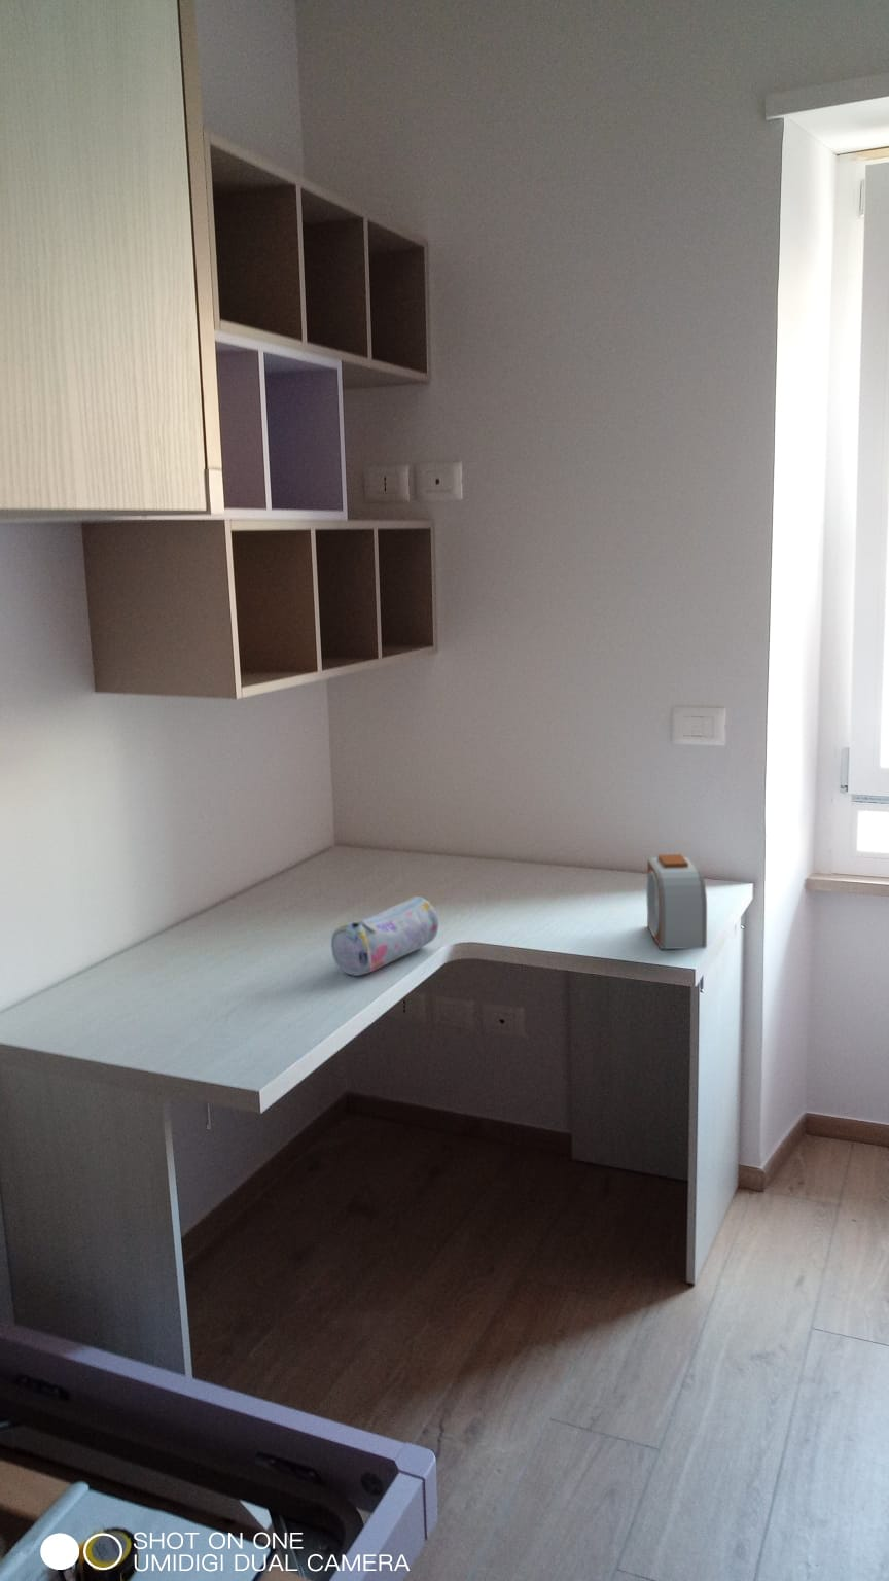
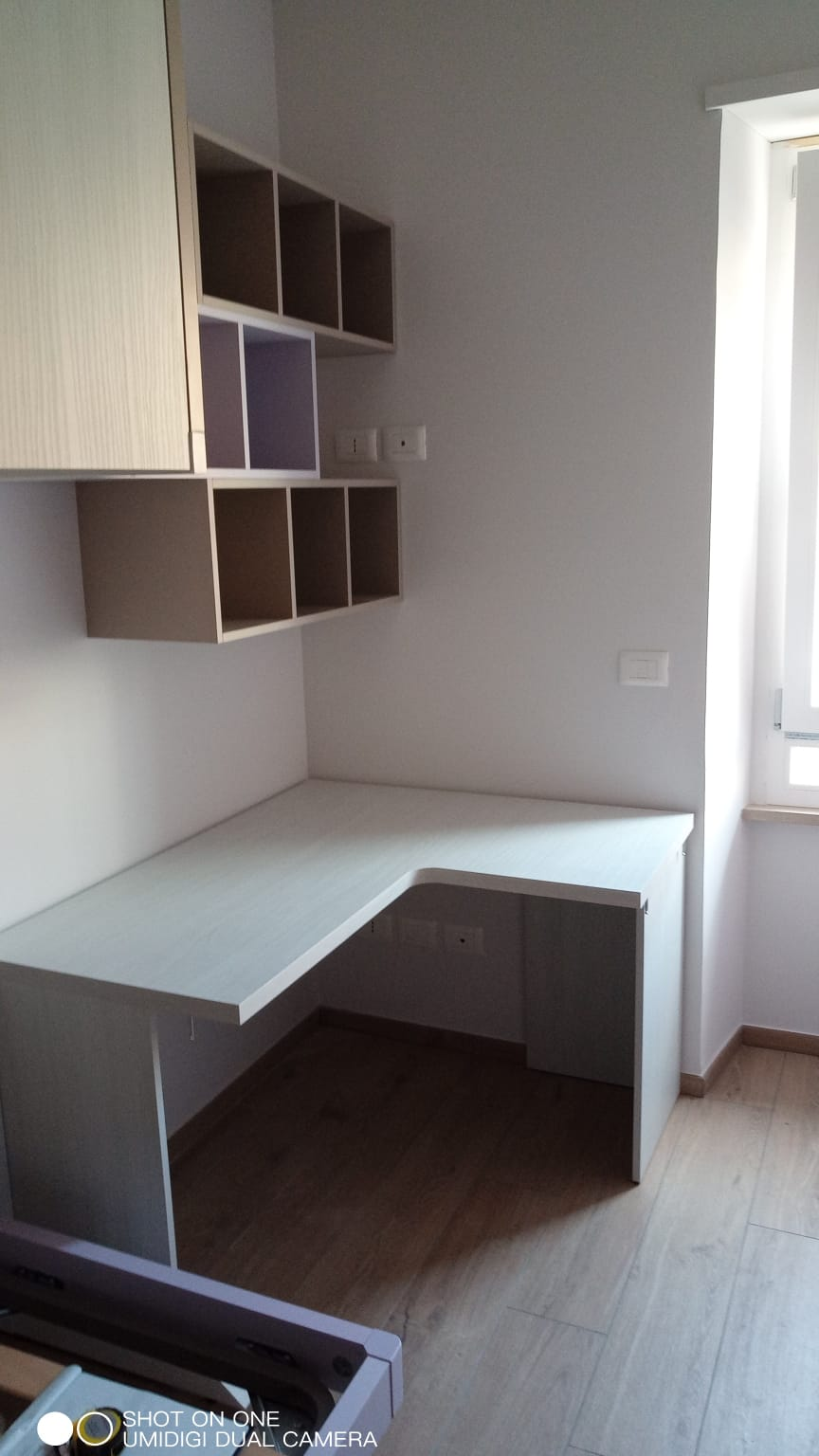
- alarm clock [645,853,708,950]
- pencil case [330,896,440,977]
